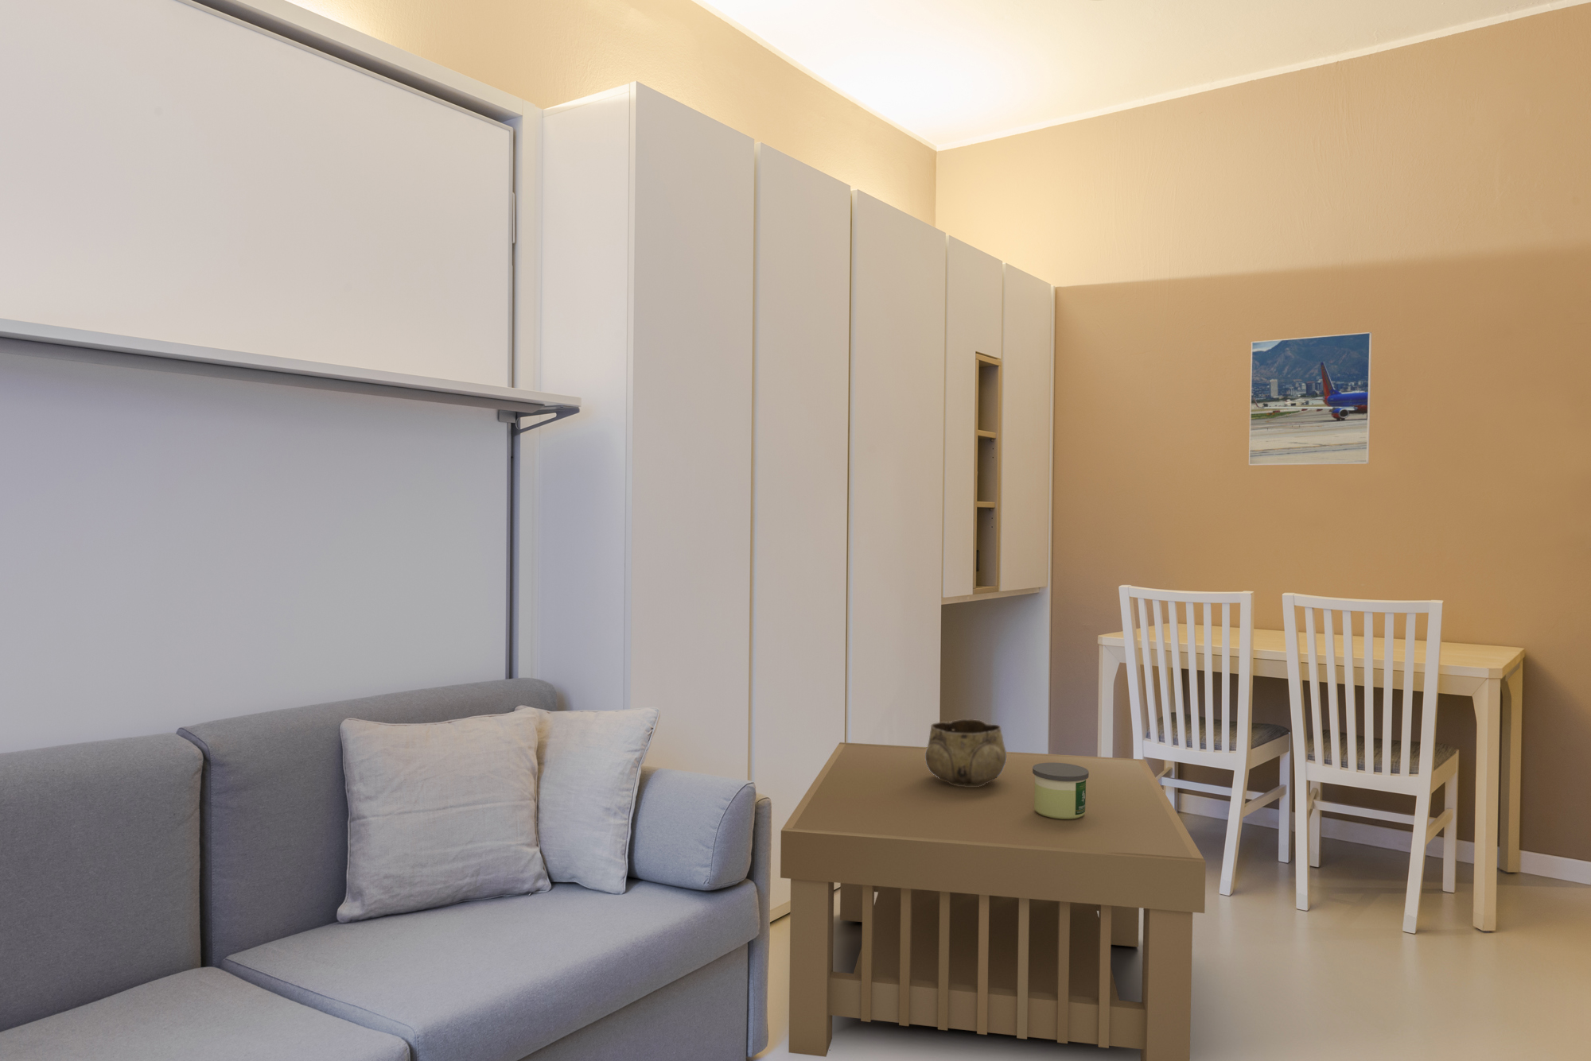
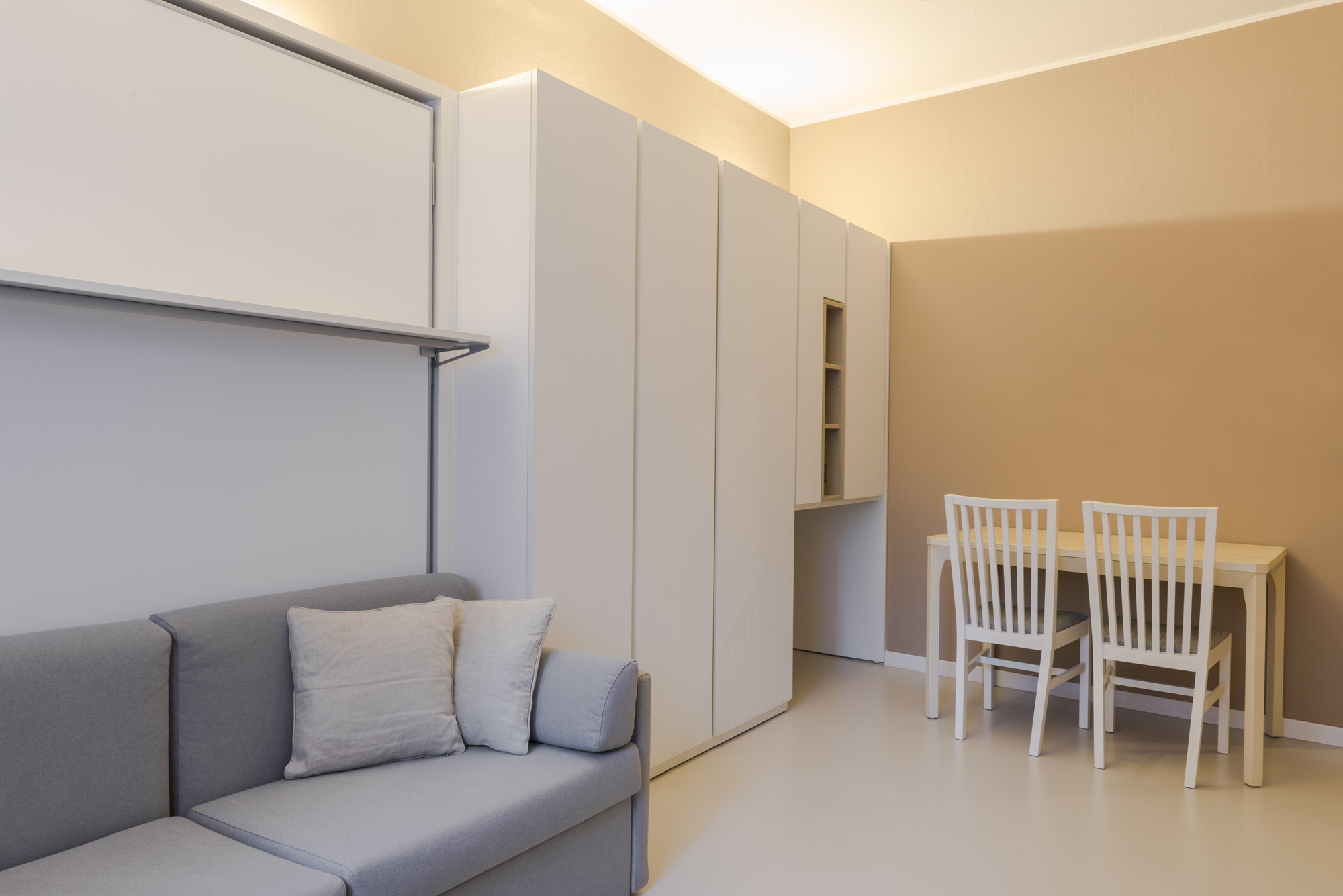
- candle [1033,763,1089,819]
- coffee table [780,741,1207,1061]
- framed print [1249,332,1373,465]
- decorative bowl [925,719,1006,786]
